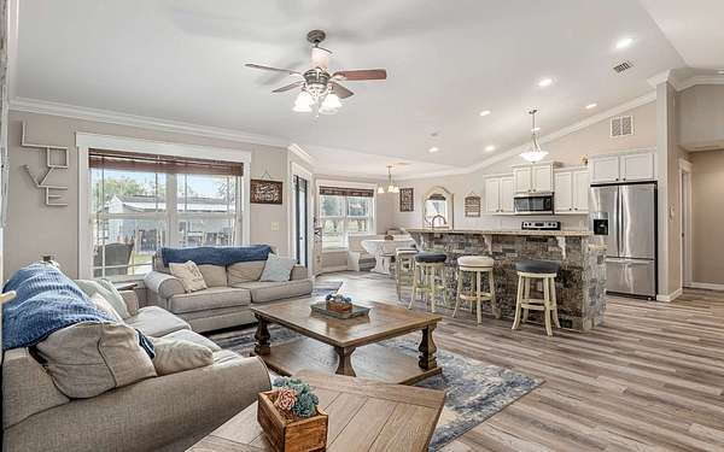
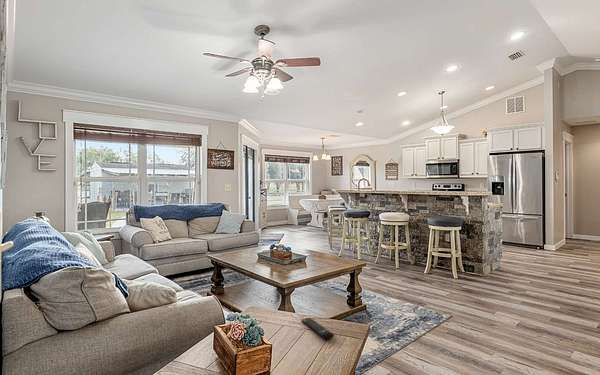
+ remote control [300,317,335,340]
